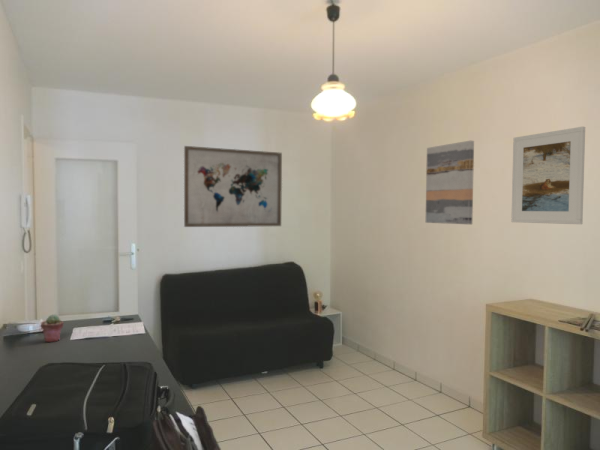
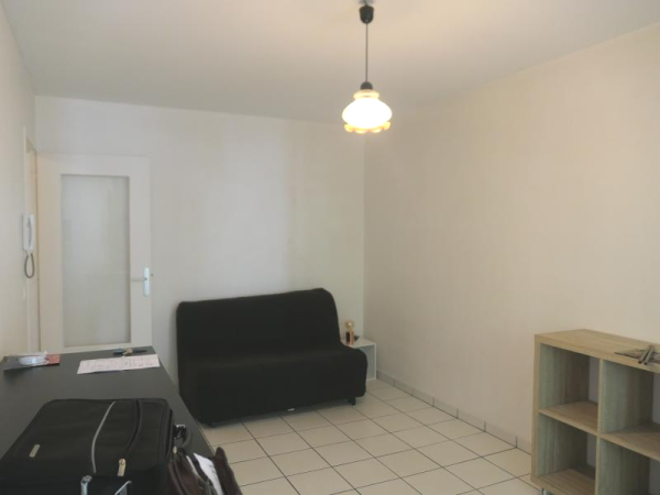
- potted succulent [40,313,64,343]
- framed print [510,126,586,225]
- wall art [183,145,283,228]
- wall art [425,140,475,225]
